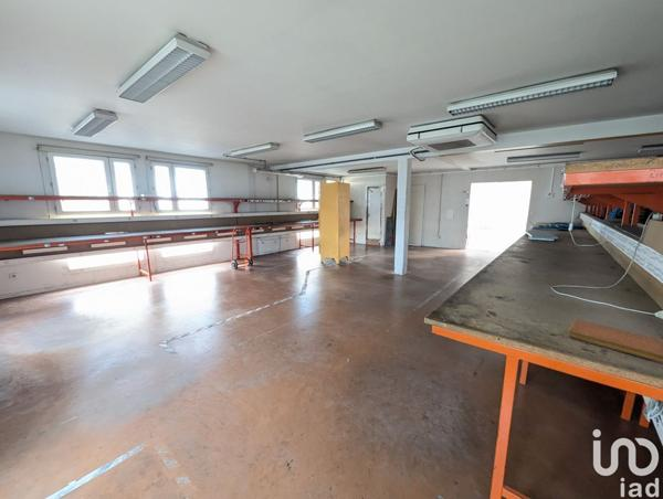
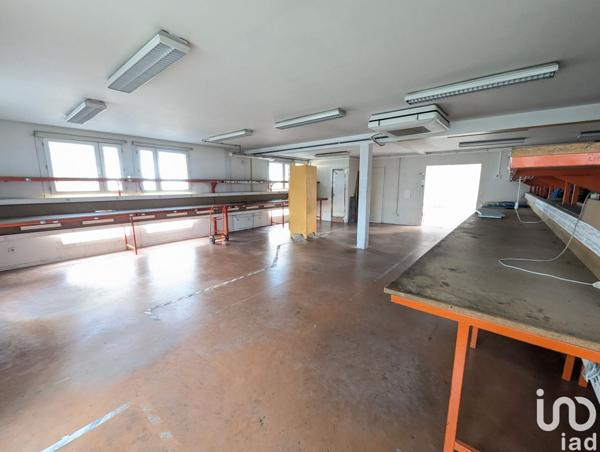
- notebook [566,318,663,364]
